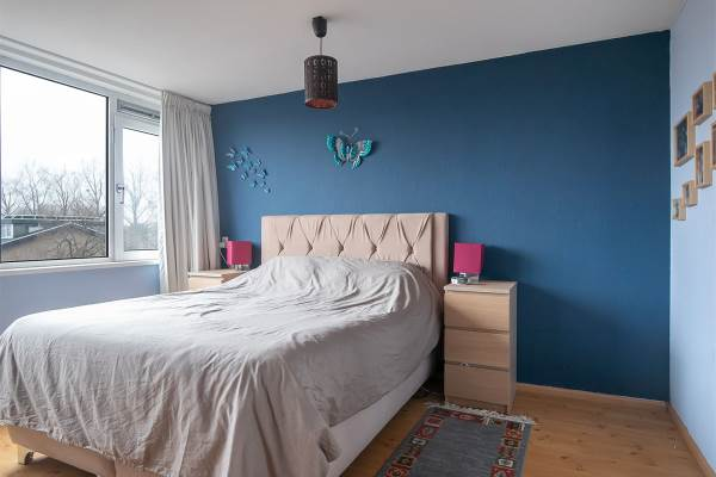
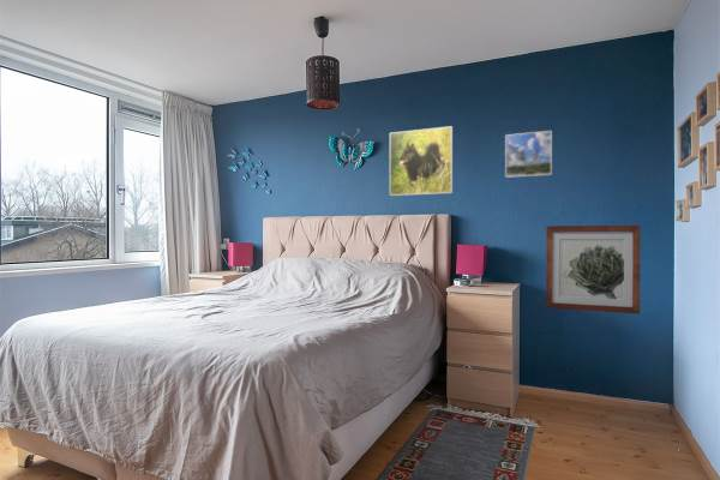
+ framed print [504,130,553,179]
+ wall art [545,224,642,316]
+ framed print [389,125,454,197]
